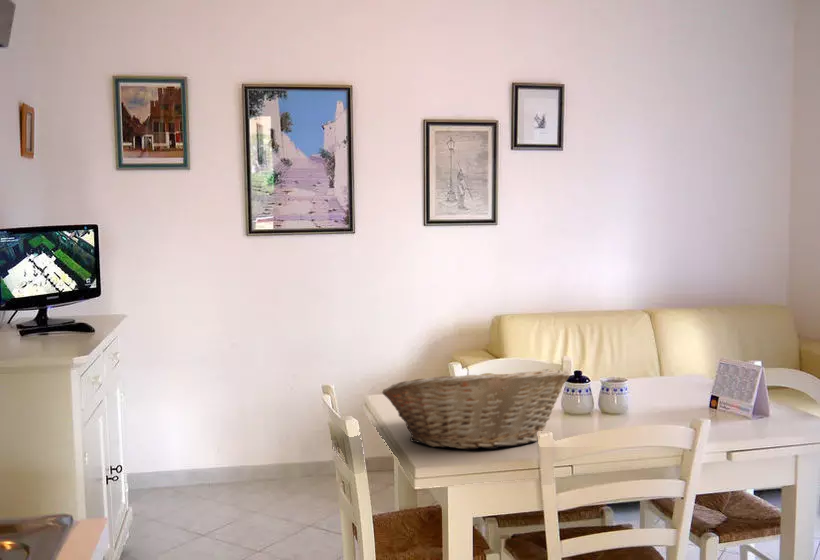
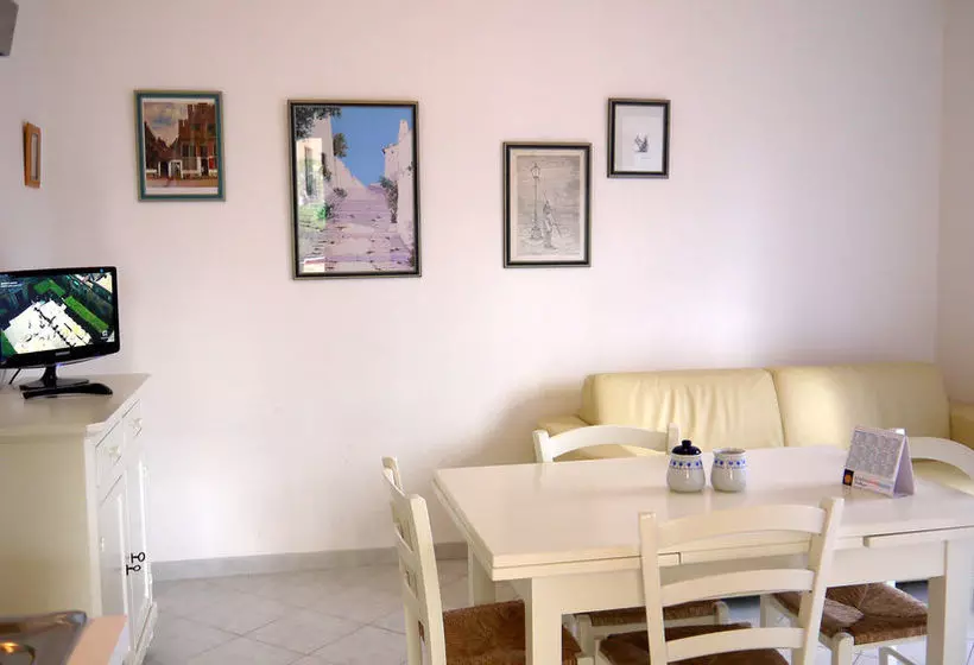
- fruit basket [381,365,571,451]
